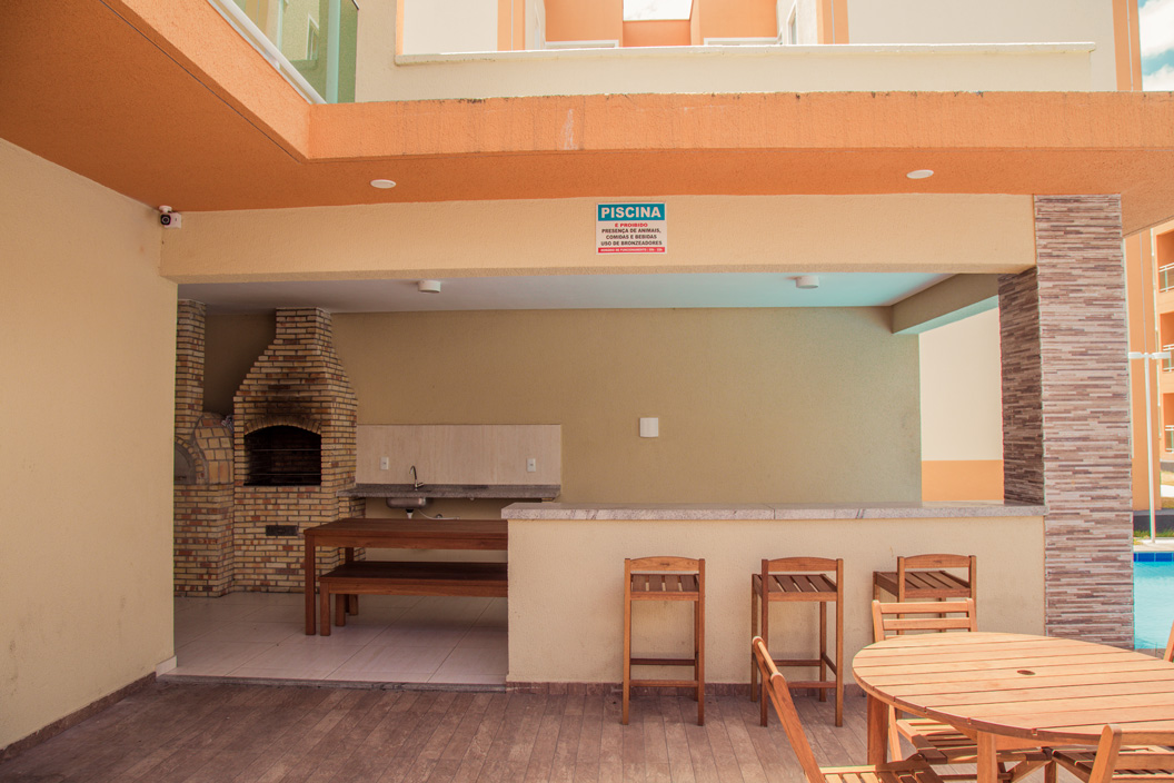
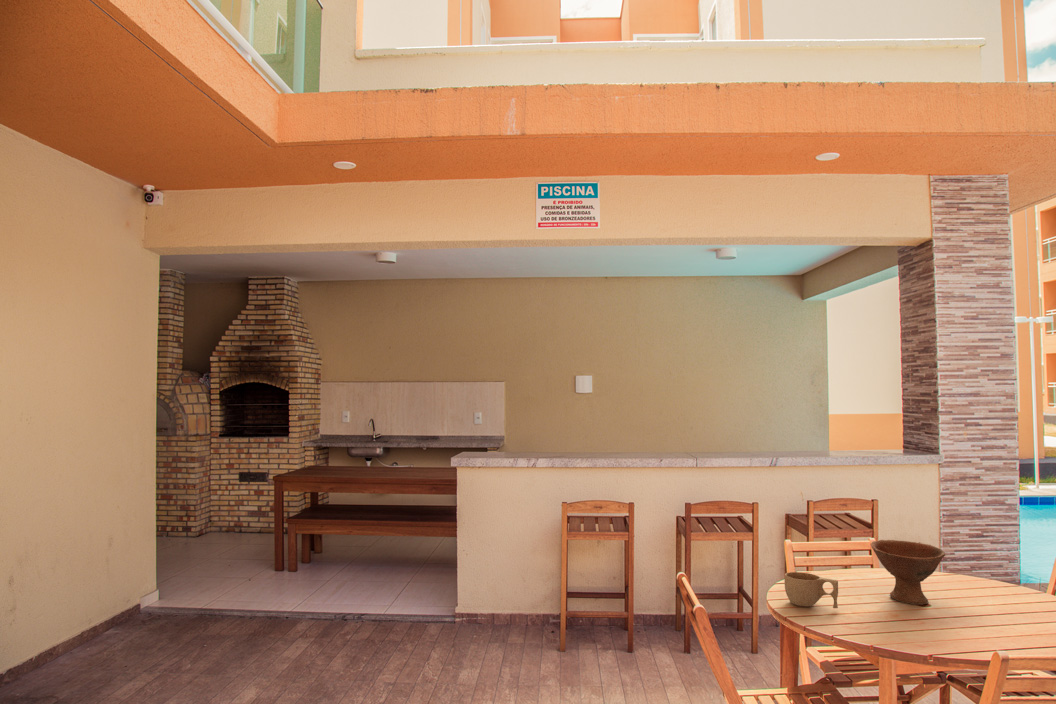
+ bowl [870,539,946,605]
+ cup [784,571,839,609]
